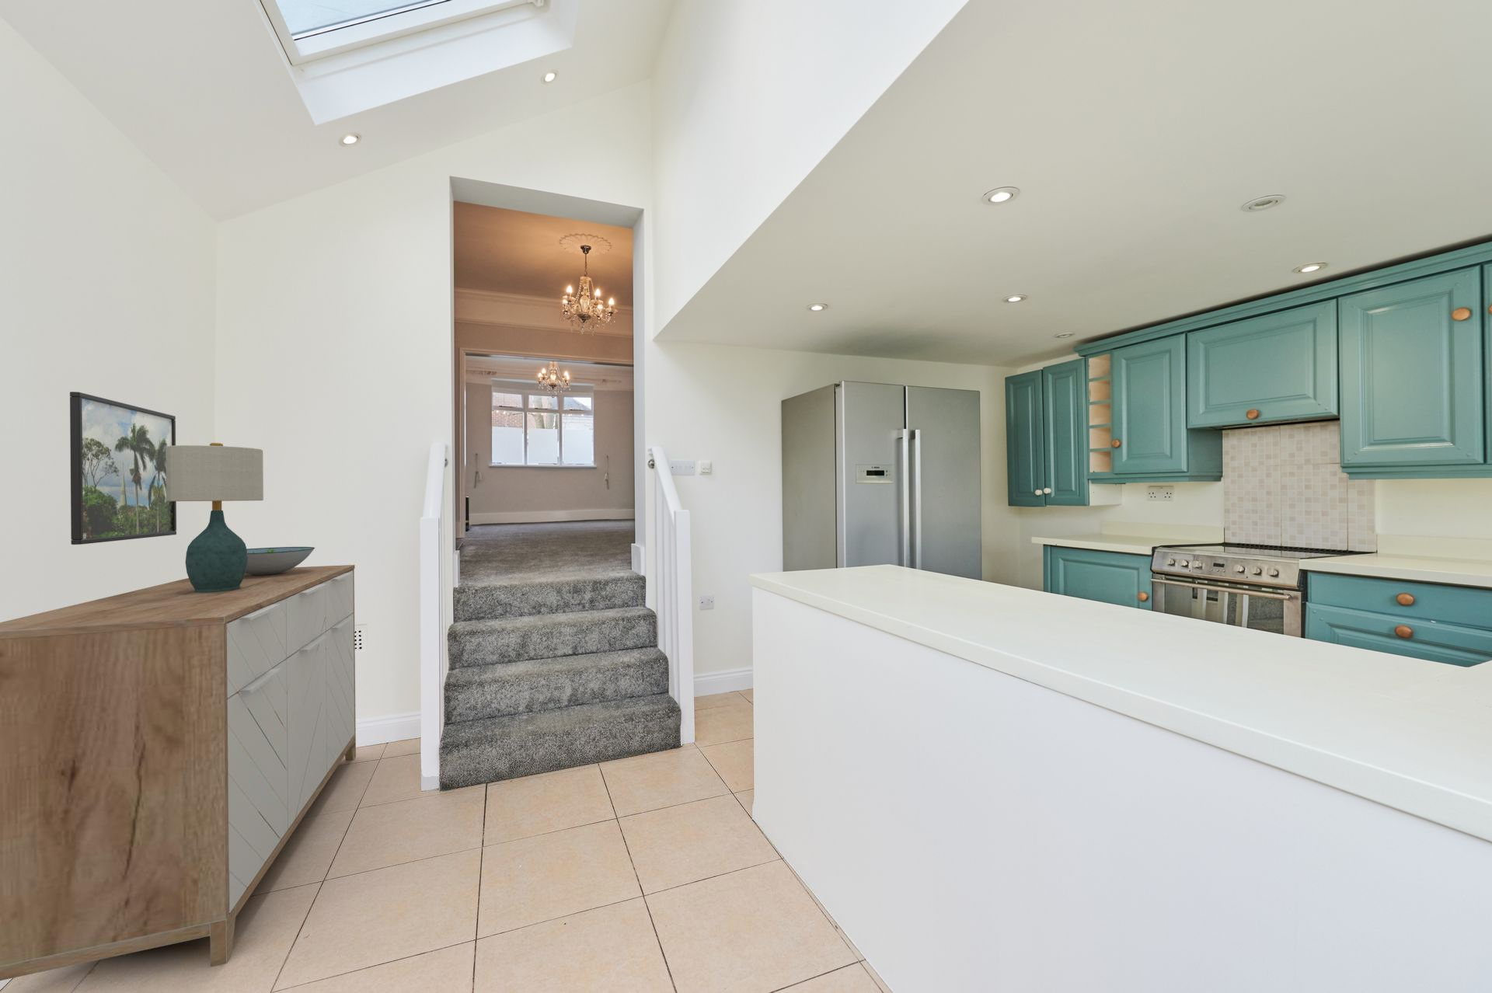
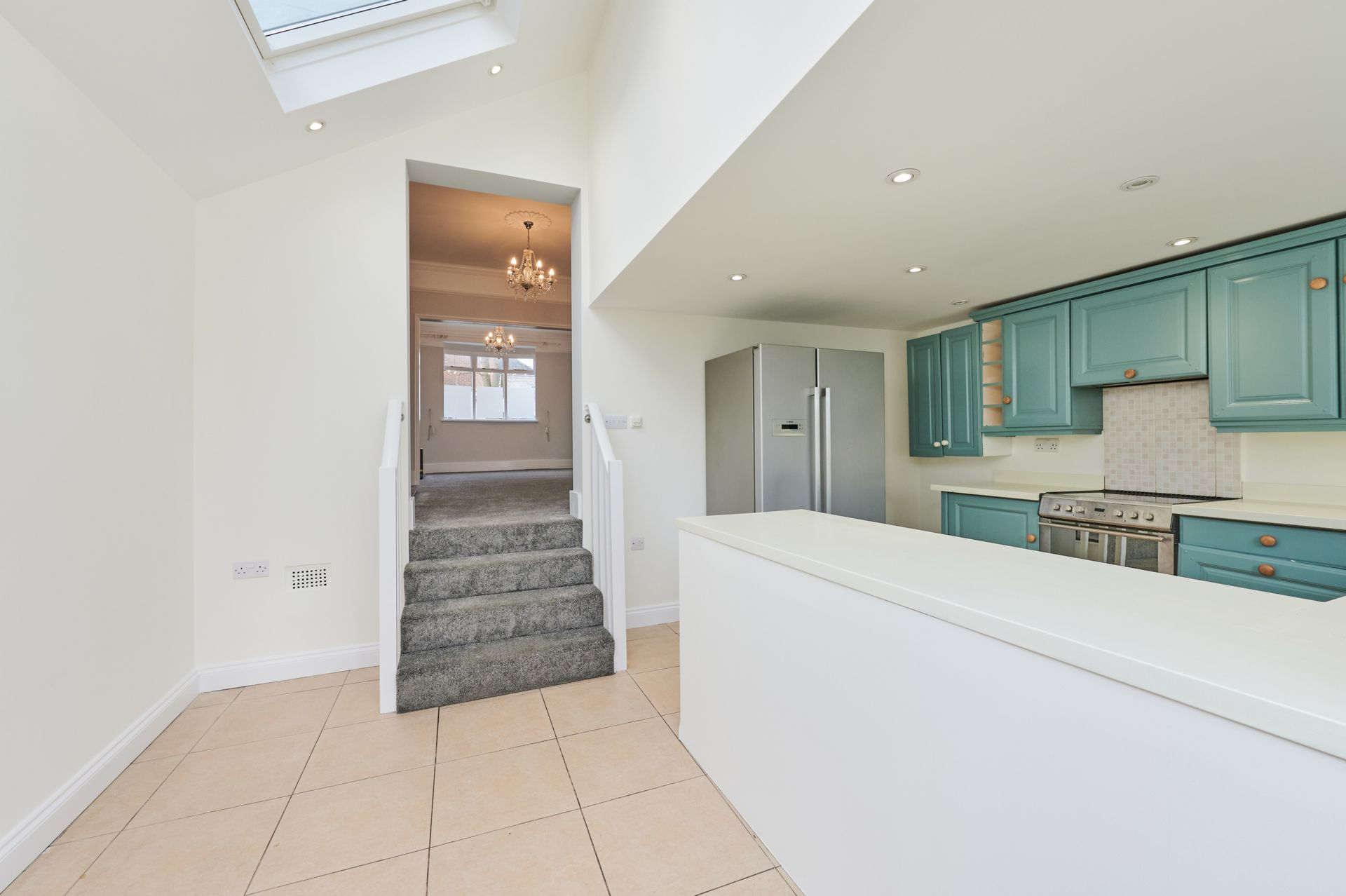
- table lamp [165,442,264,593]
- sideboard [0,564,357,981]
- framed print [69,391,177,545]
- decorative bowl [246,546,316,575]
